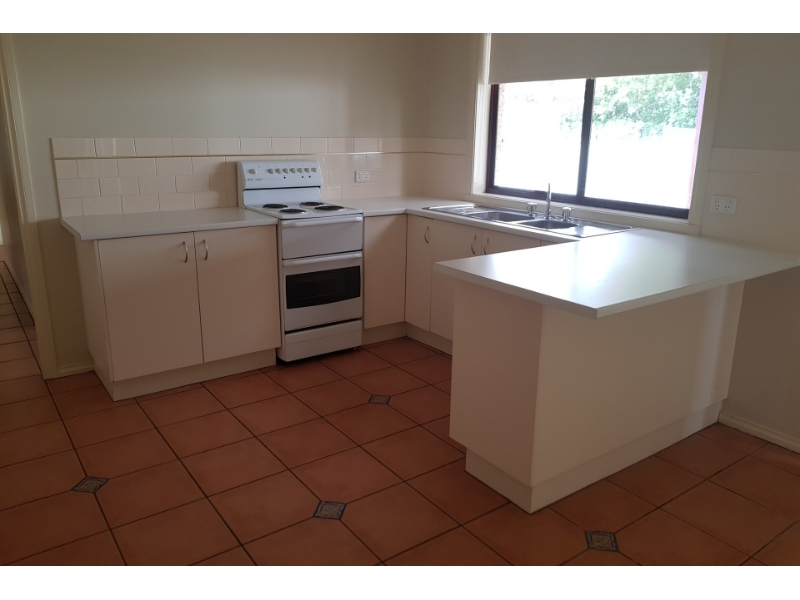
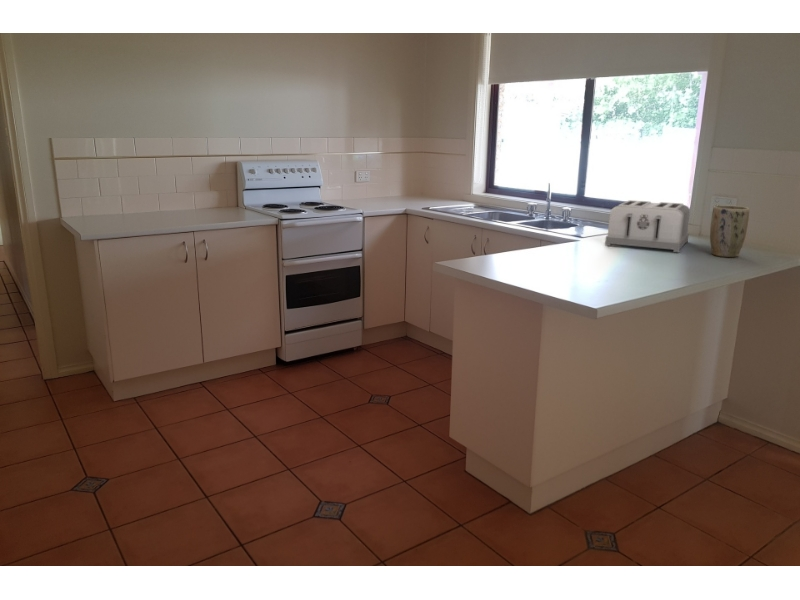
+ plant pot [709,204,750,258]
+ toaster [604,199,691,253]
